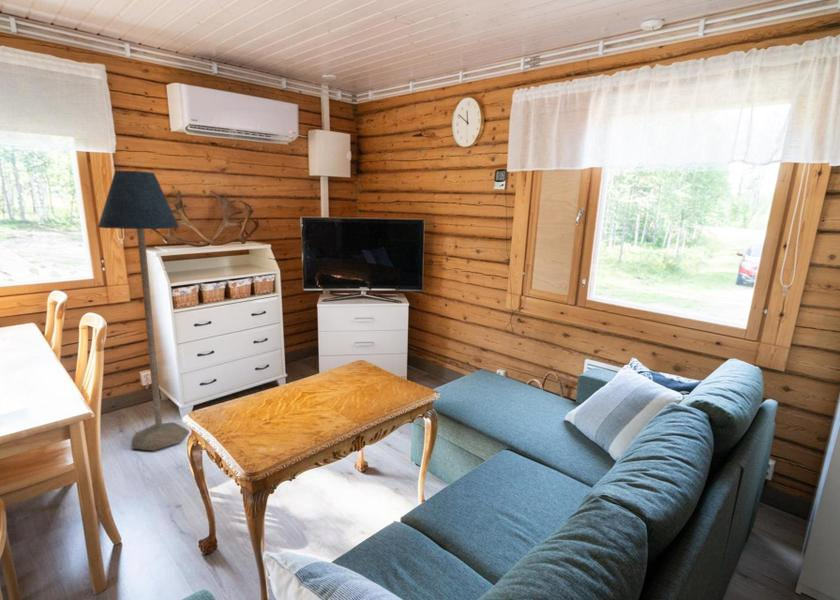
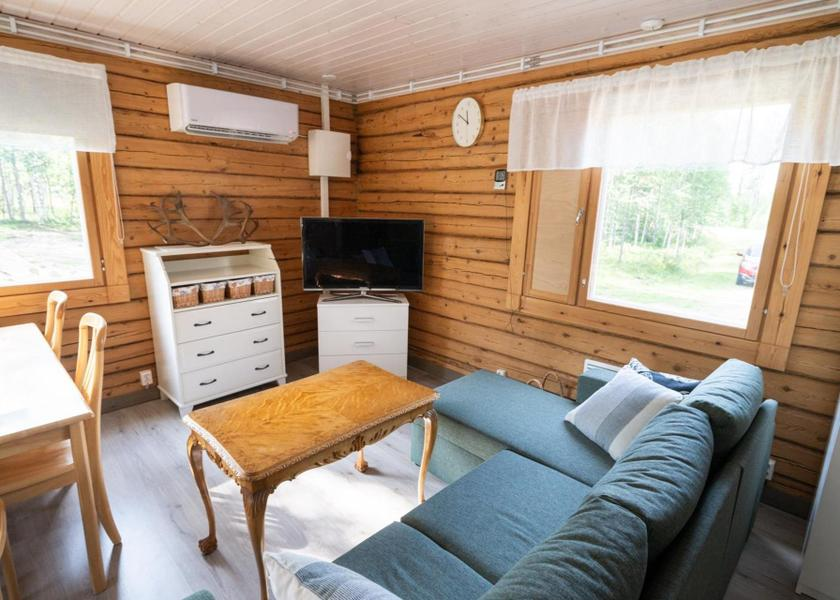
- floor lamp [97,169,190,452]
